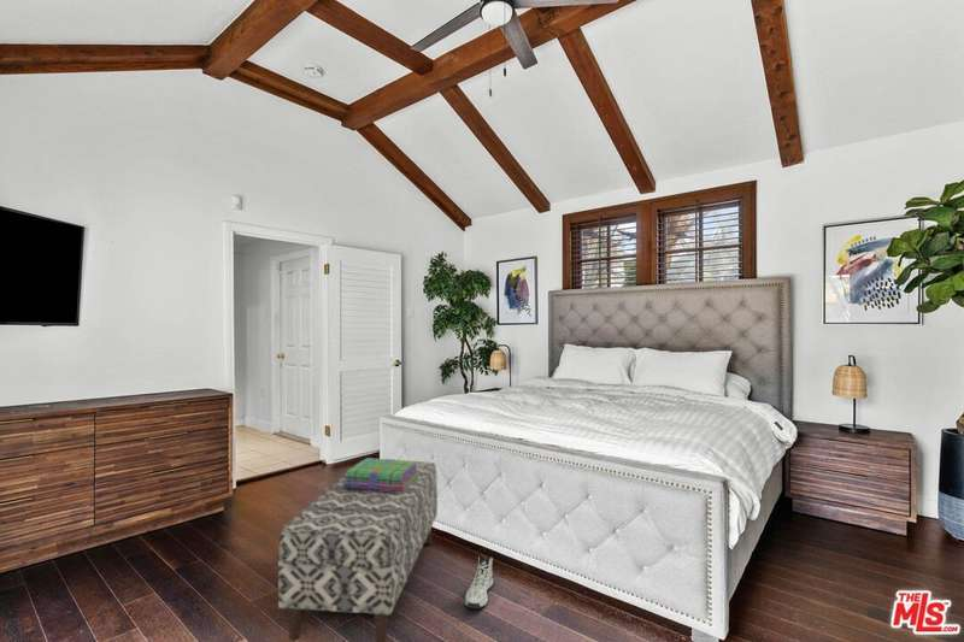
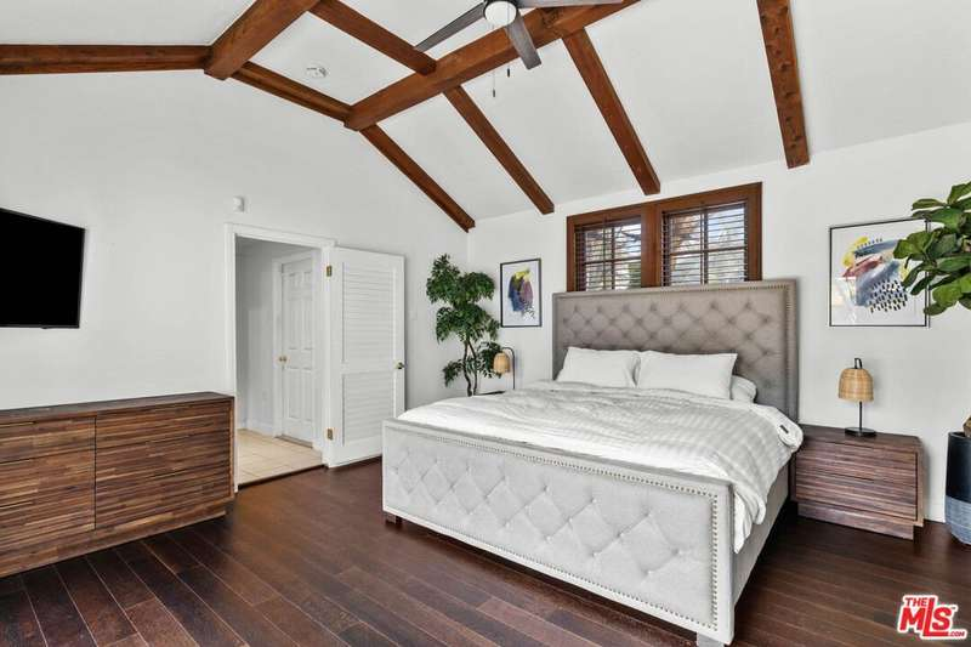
- sneaker [464,554,494,609]
- bench [277,459,439,642]
- stack of books [345,457,419,491]
